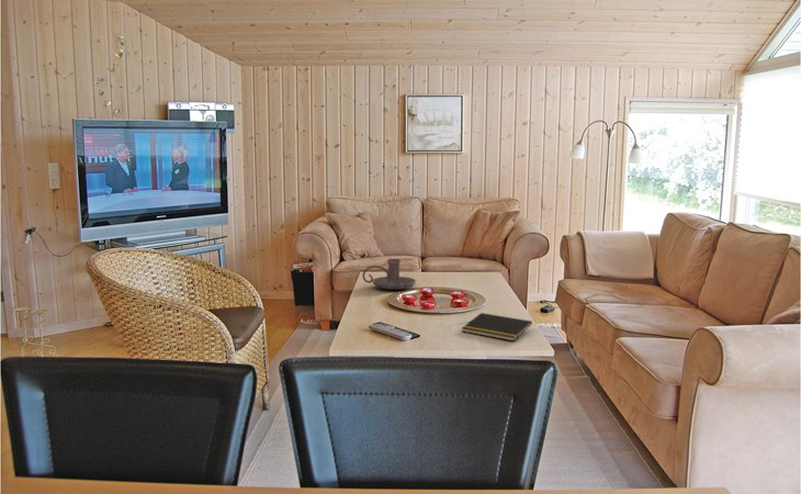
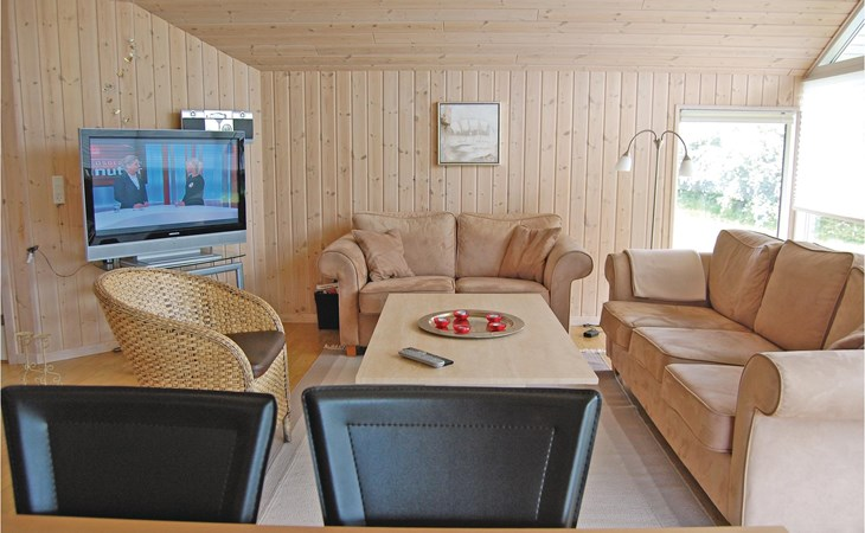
- candle holder [361,258,417,291]
- notepad [461,312,533,343]
